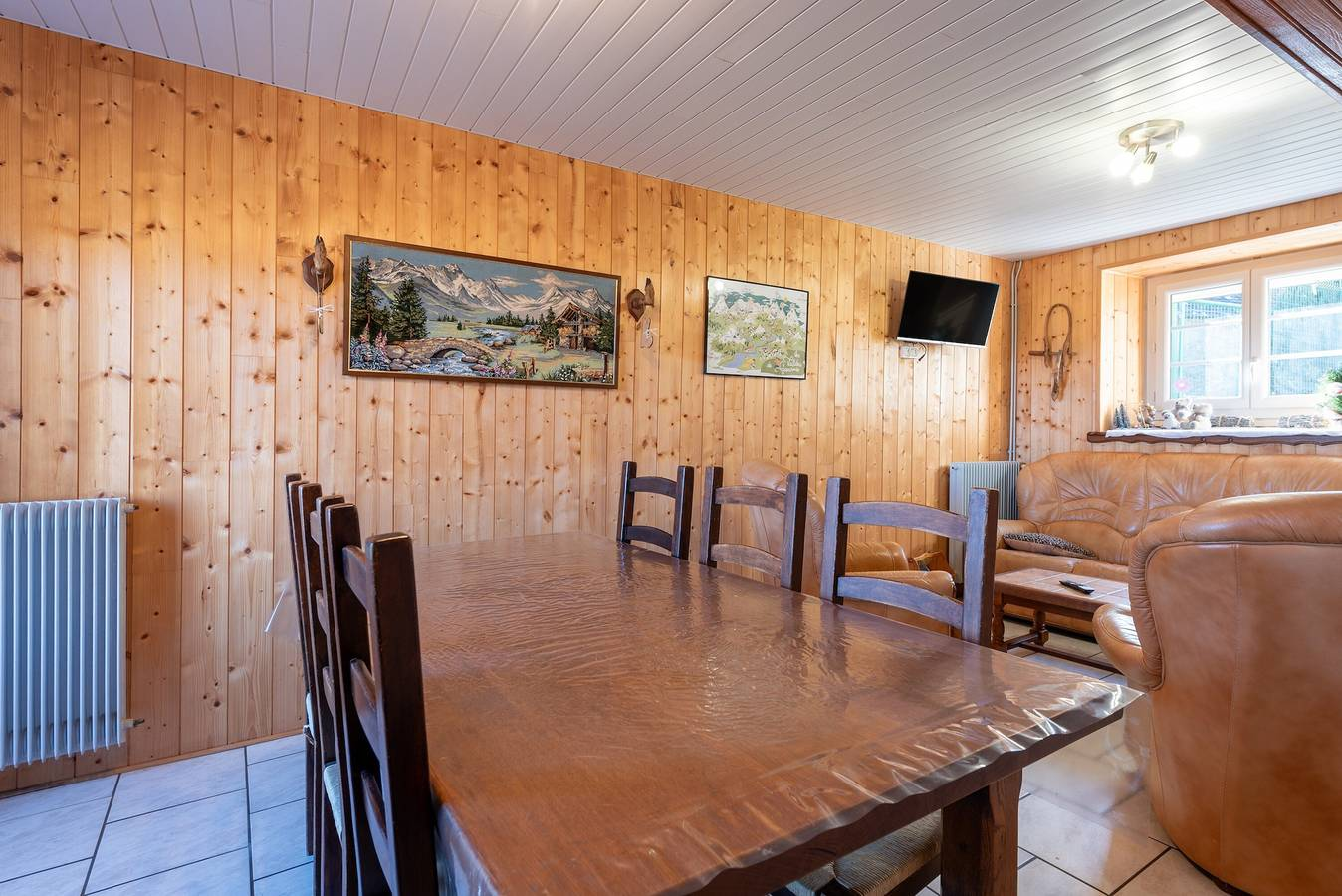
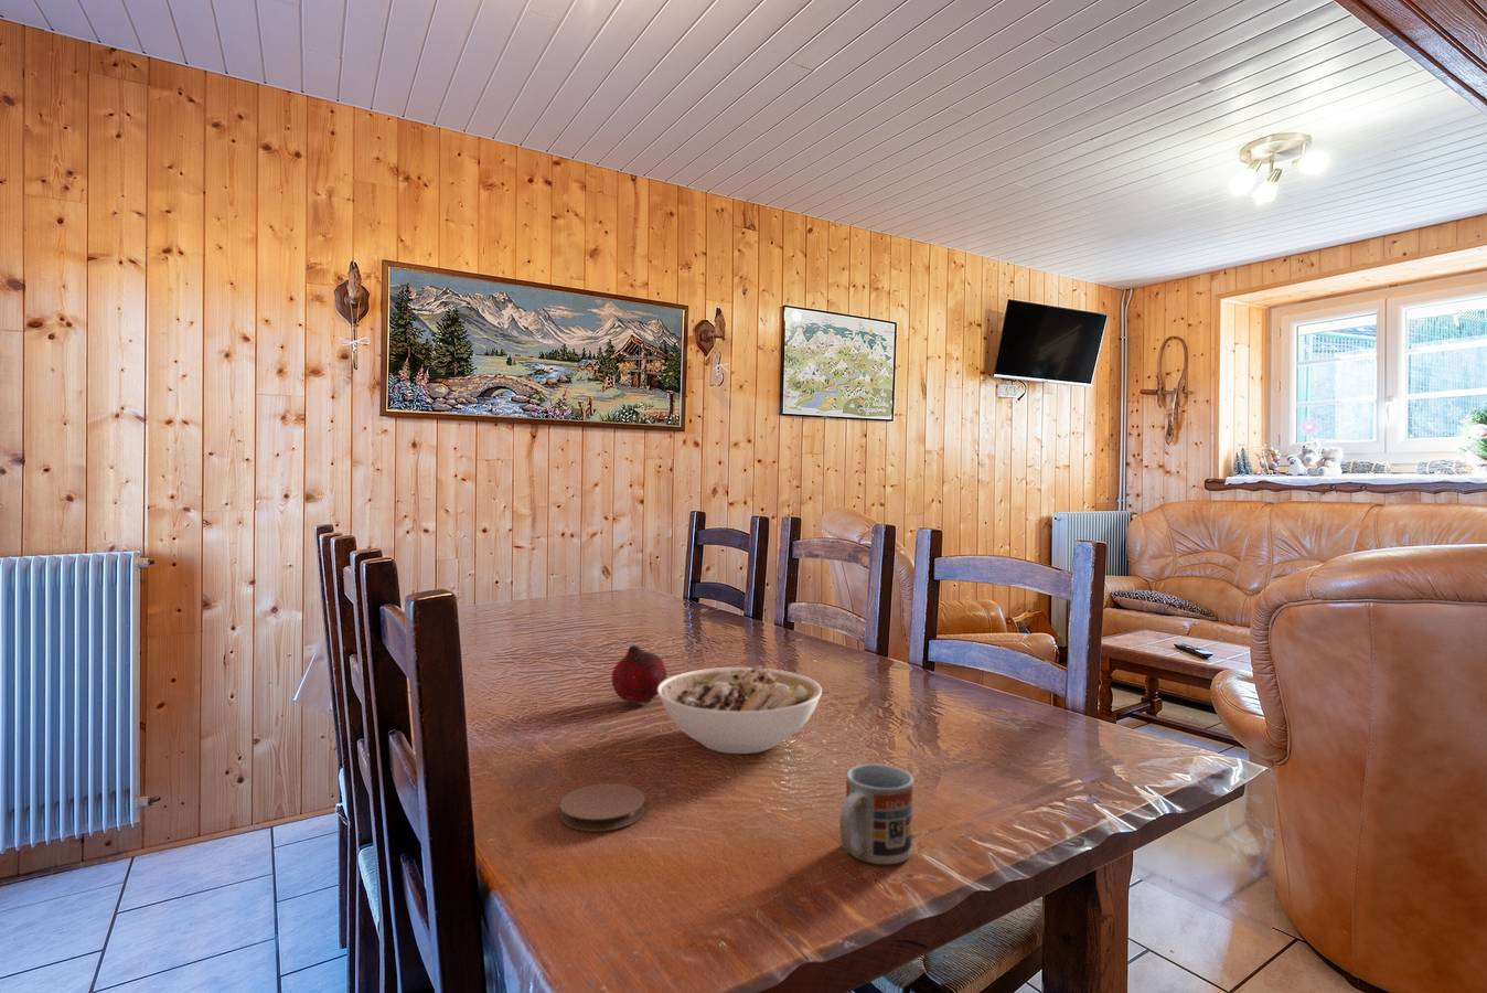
+ cup [839,764,915,866]
+ coaster [558,782,646,832]
+ bowl [657,664,823,755]
+ fruit [612,644,668,705]
